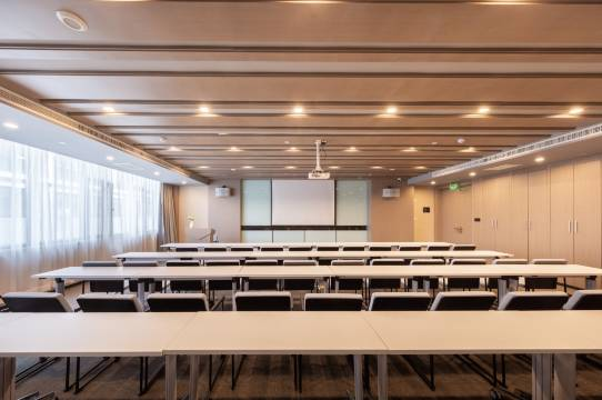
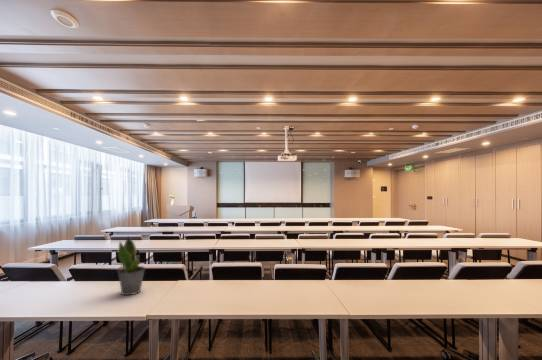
+ potted plant [116,236,146,297]
